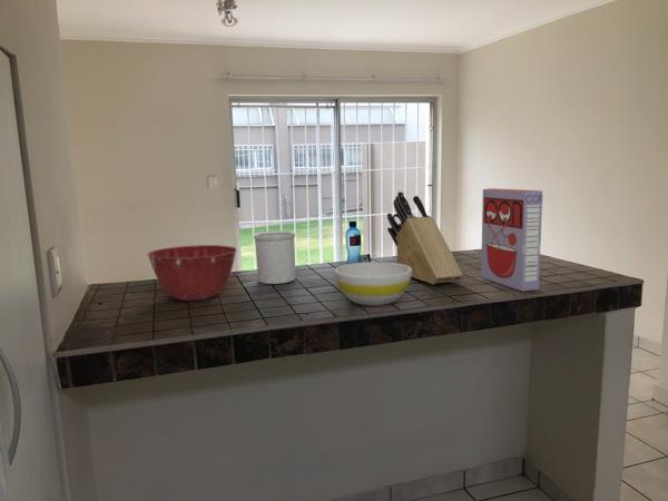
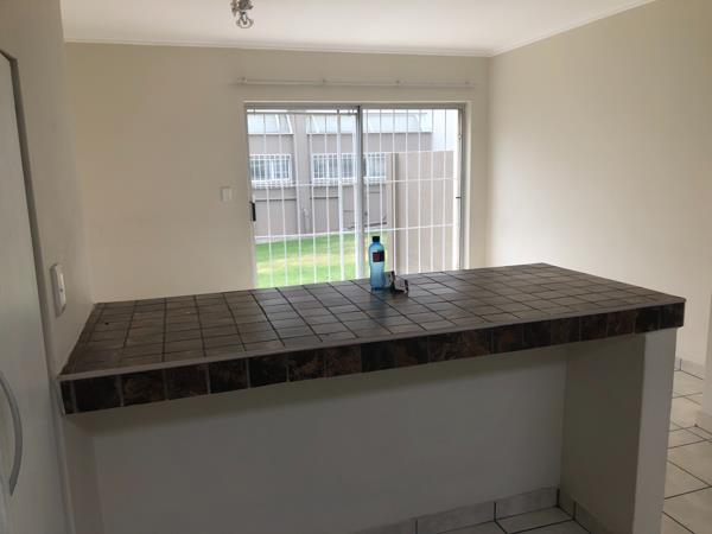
- utensil holder [253,229,296,285]
- knife block [386,190,464,285]
- bowl [334,262,412,306]
- cereal box [480,187,543,292]
- mixing bowl [146,244,238,302]
